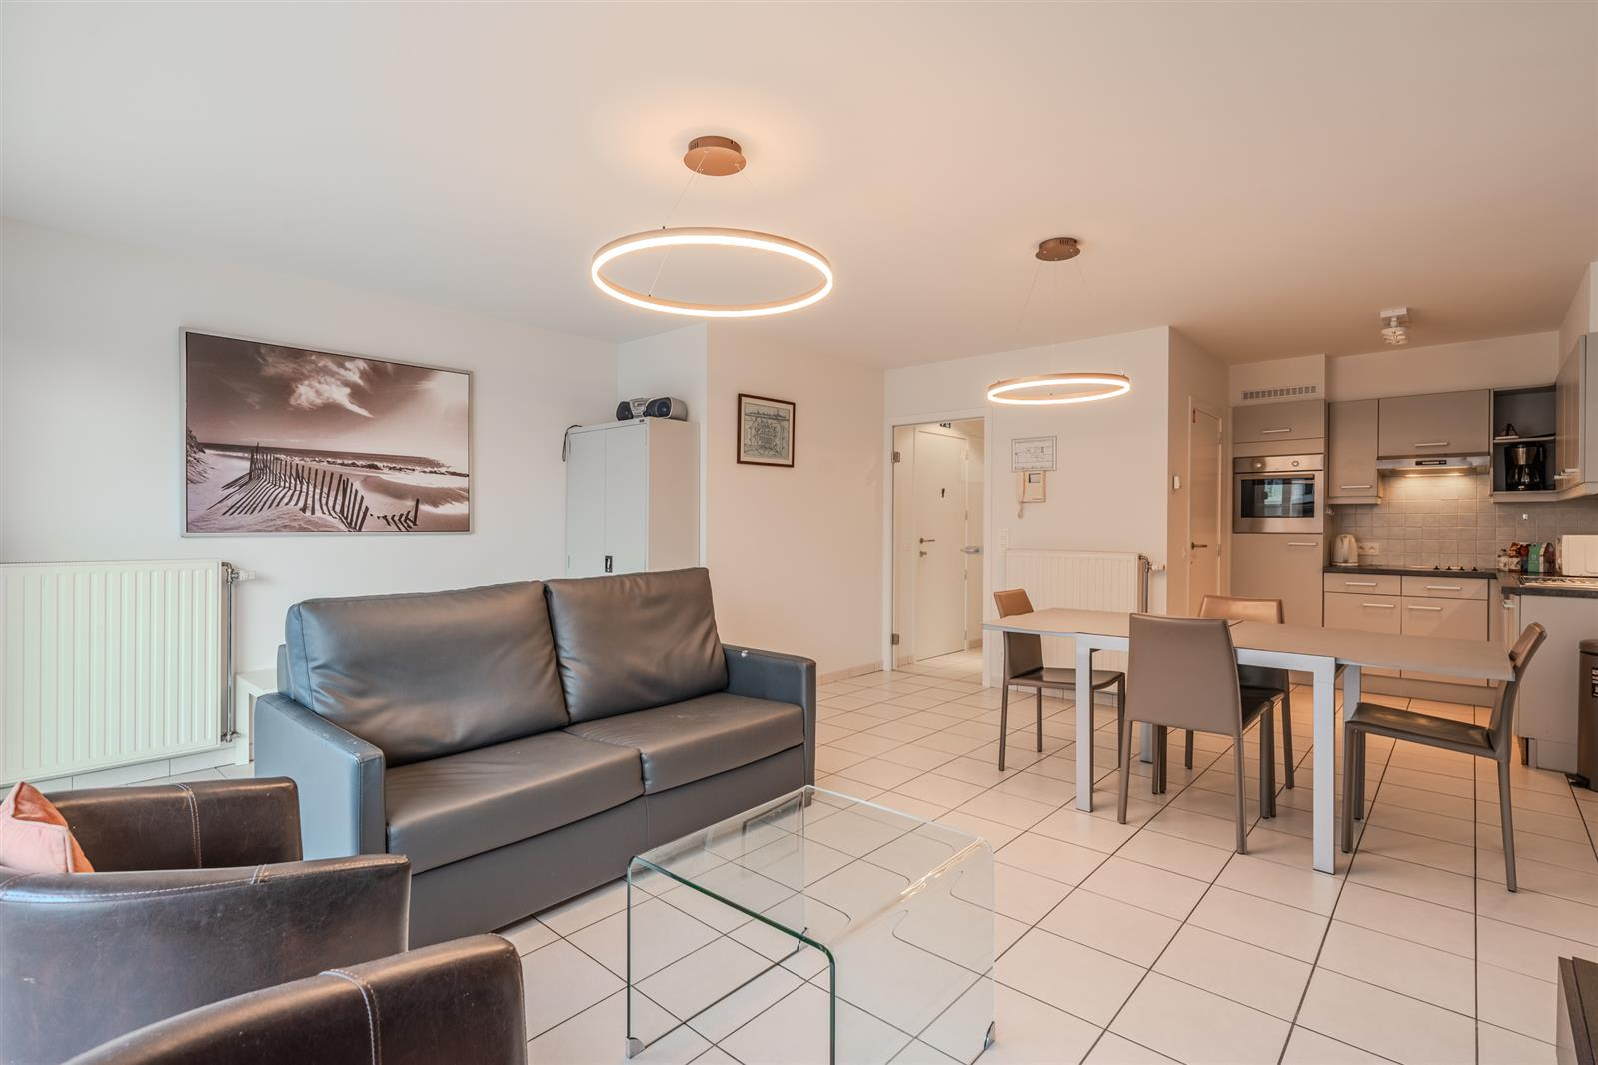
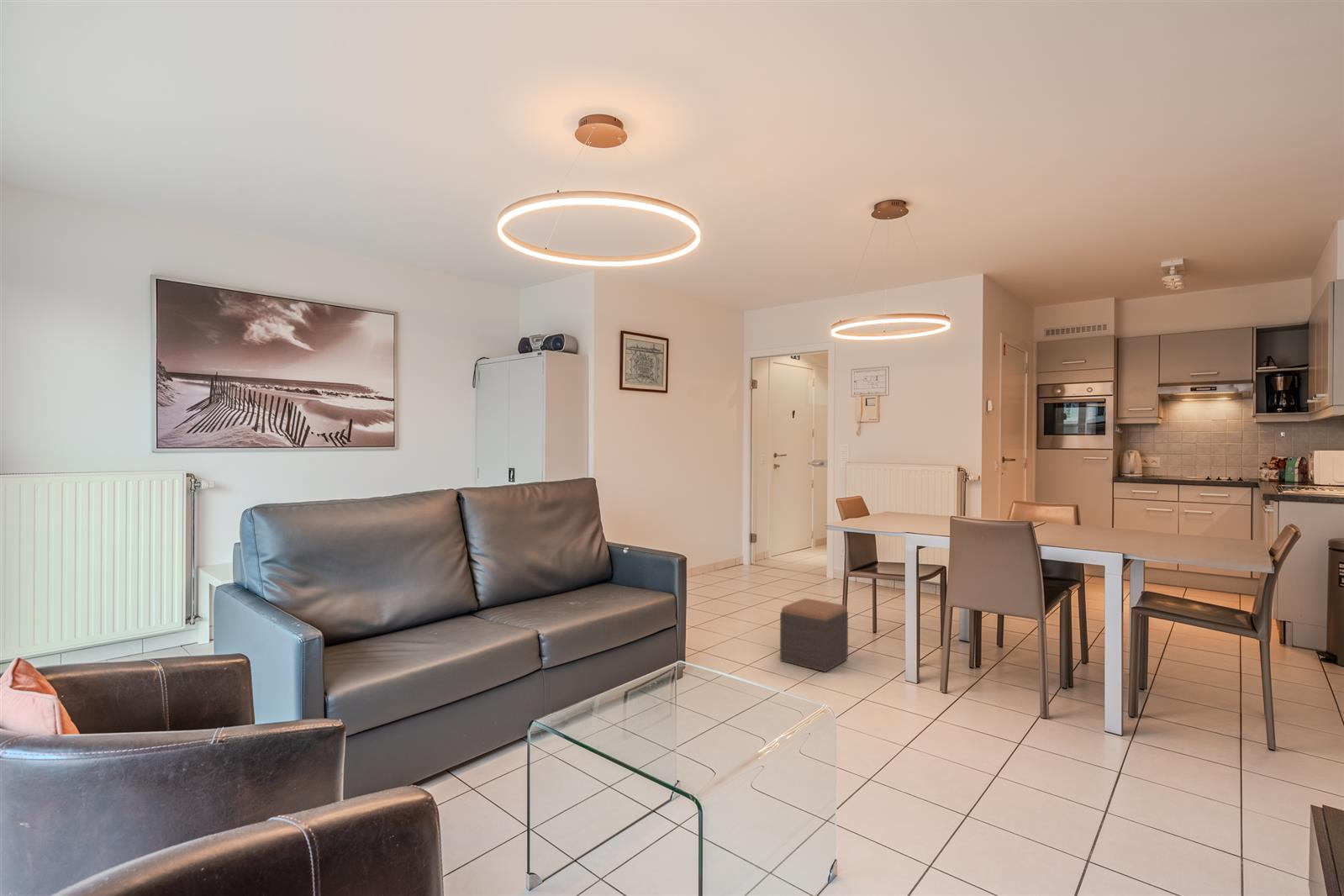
+ footstool [779,598,849,672]
